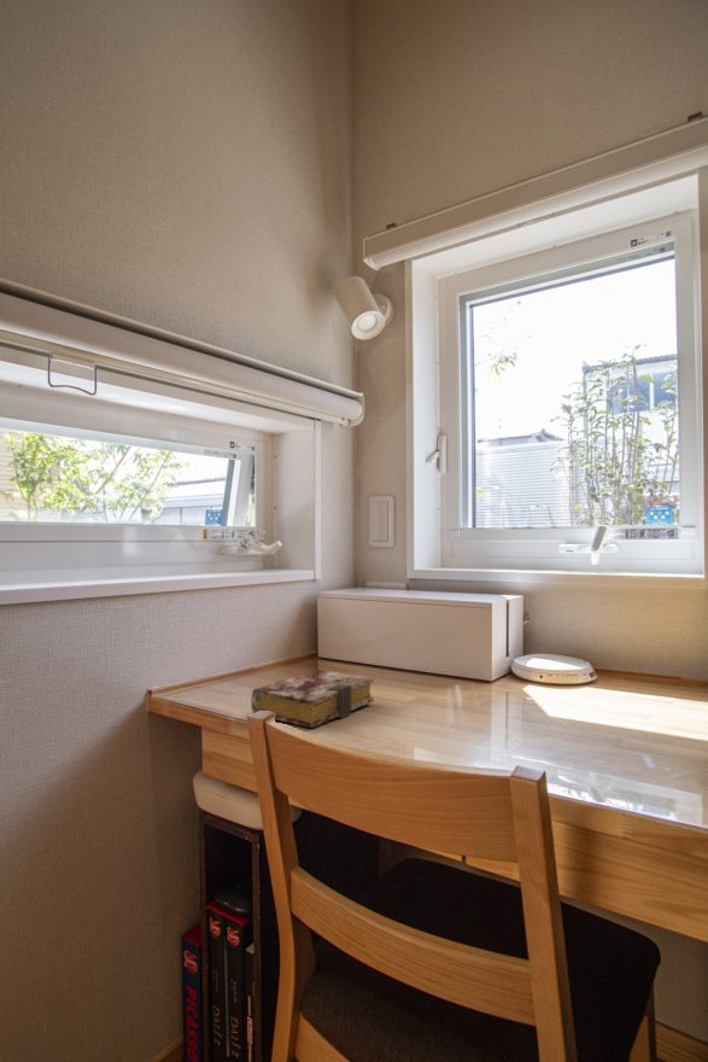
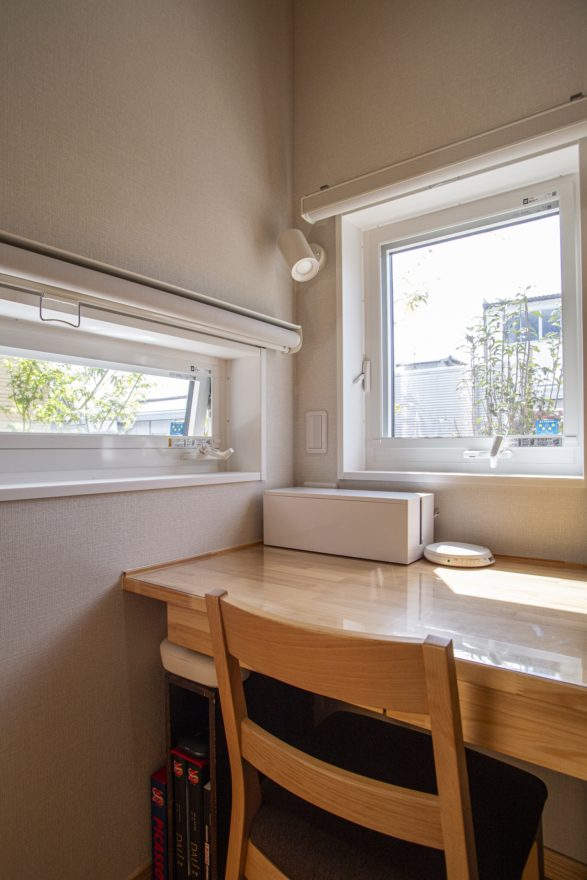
- book [250,669,375,729]
